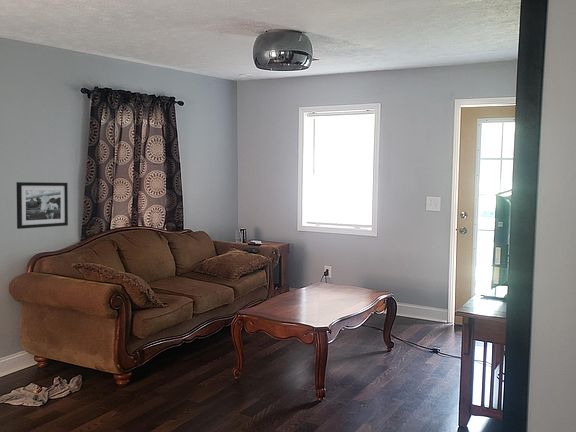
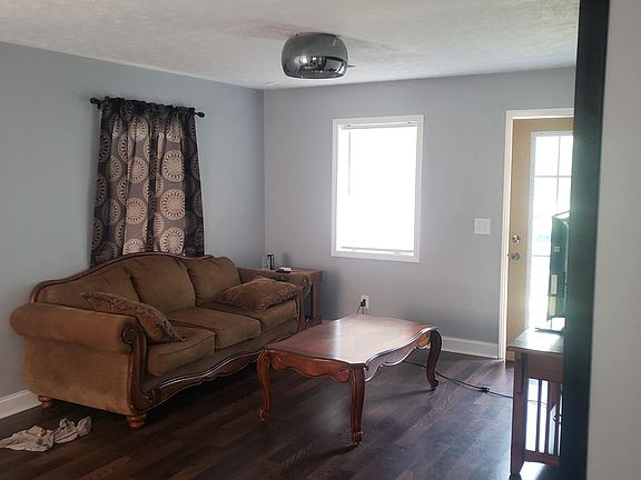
- picture frame [15,181,69,230]
